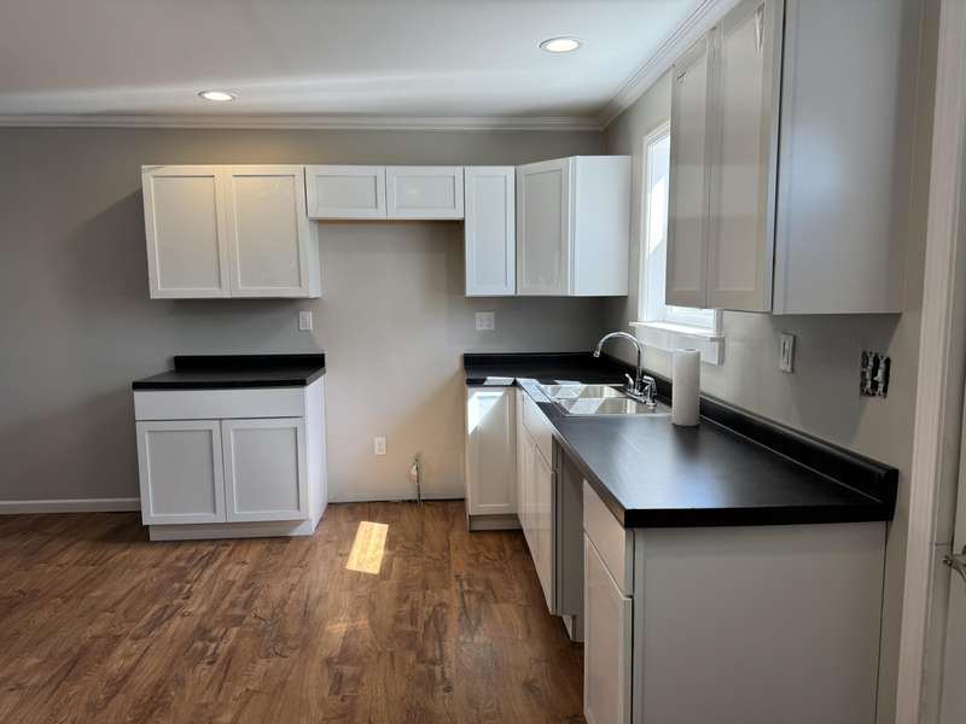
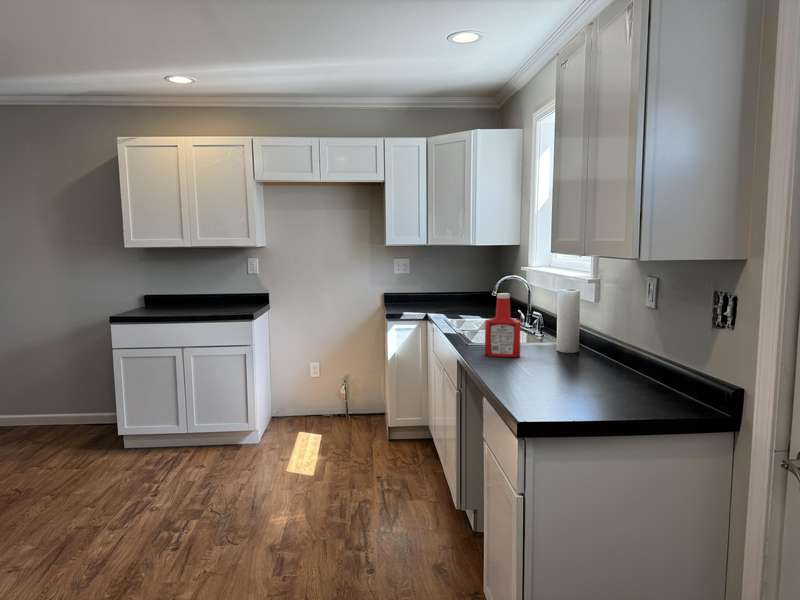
+ soap bottle [484,292,522,358]
